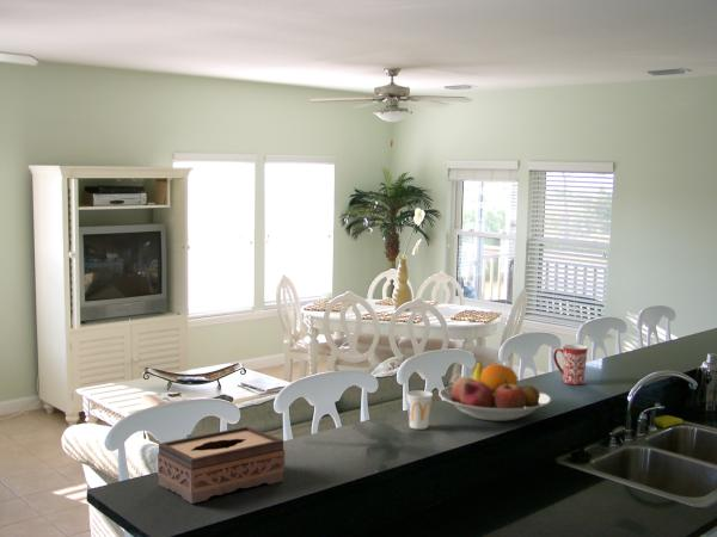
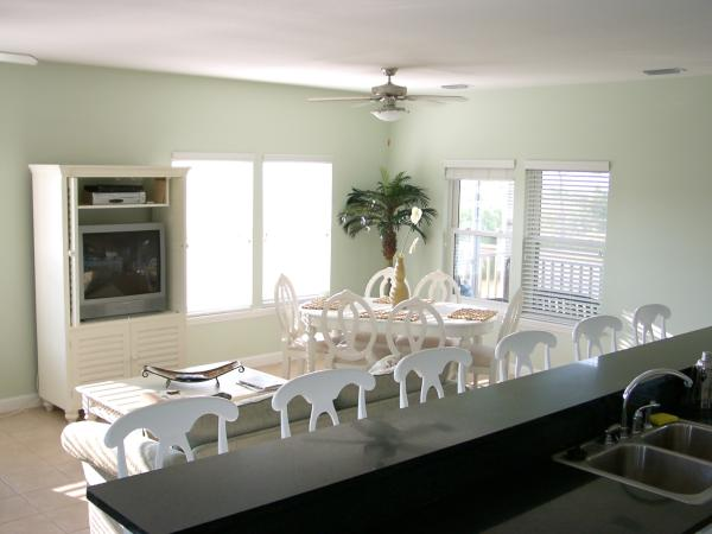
- tissue box [157,425,286,505]
- fruit bowl [437,360,553,422]
- cup [405,389,434,431]
- mug [552,344,589,385]
